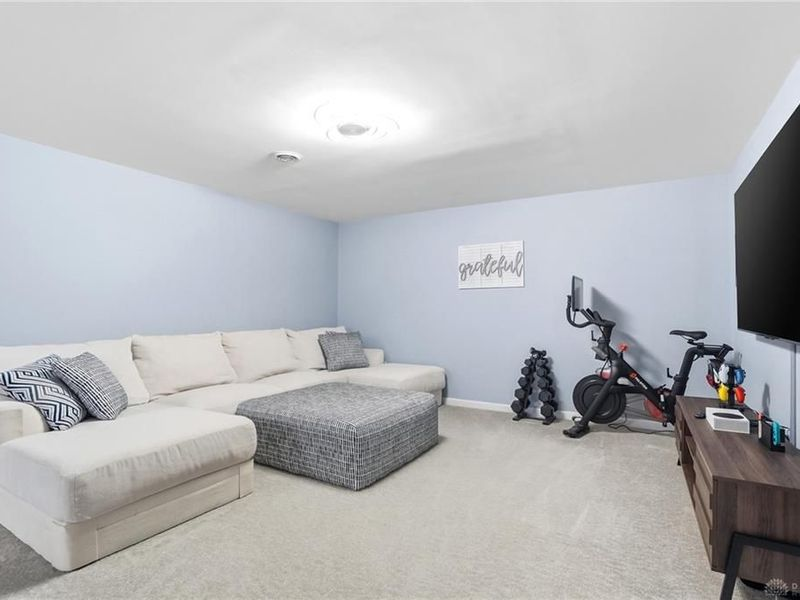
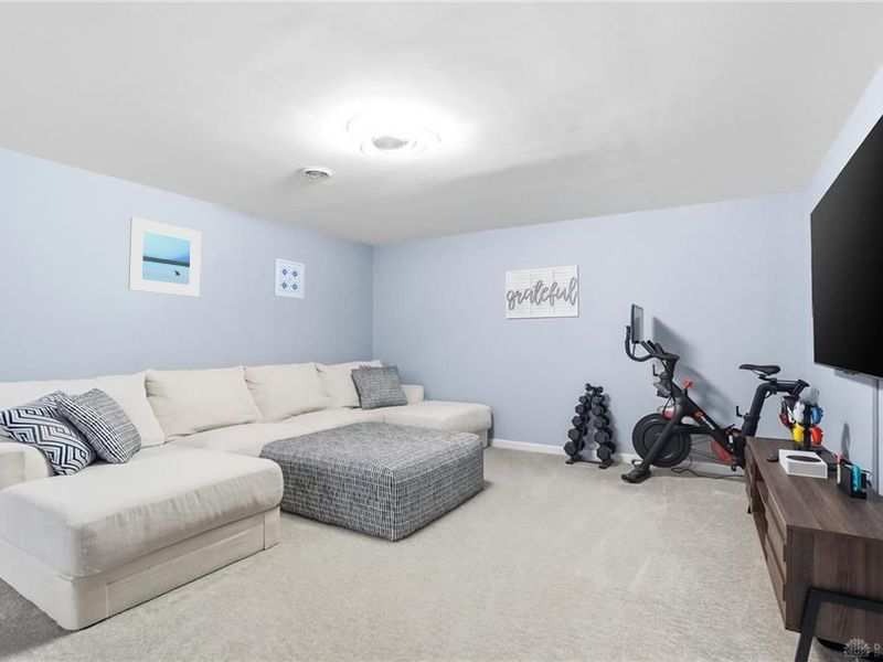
+ wall art [273,257,306,300]
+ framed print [127,216,202,298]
